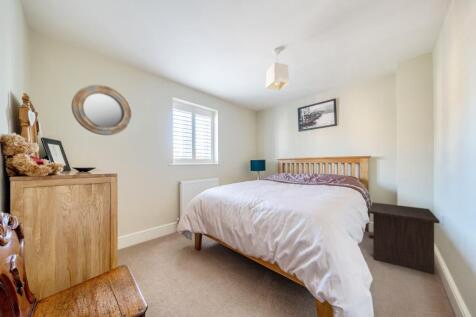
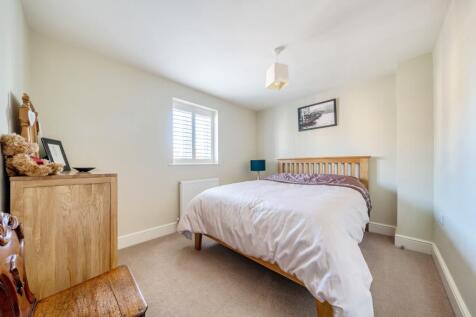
- nightstand [367,201,440,275]
- home mirror [71,84,133,136]
